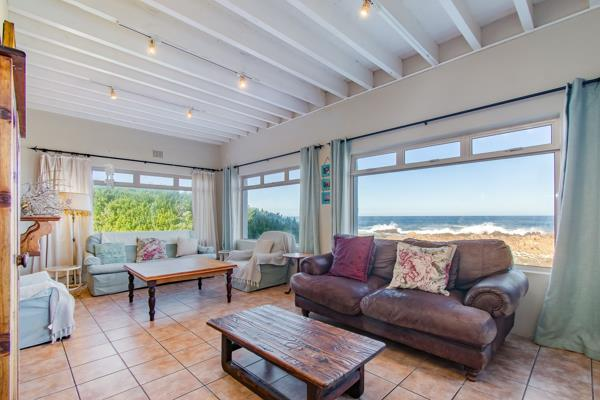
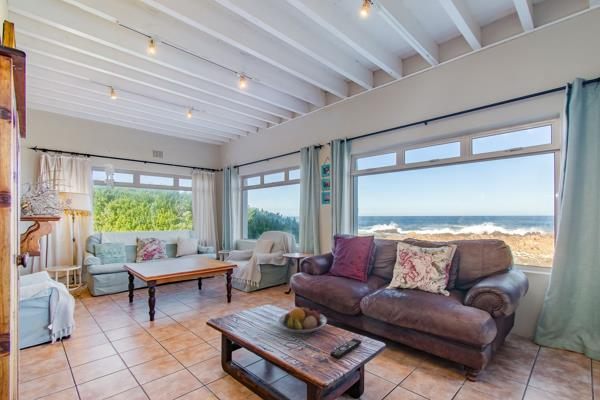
+ fruit bowl [277,306,328,334]
+ remote control [329,338,362,360]
